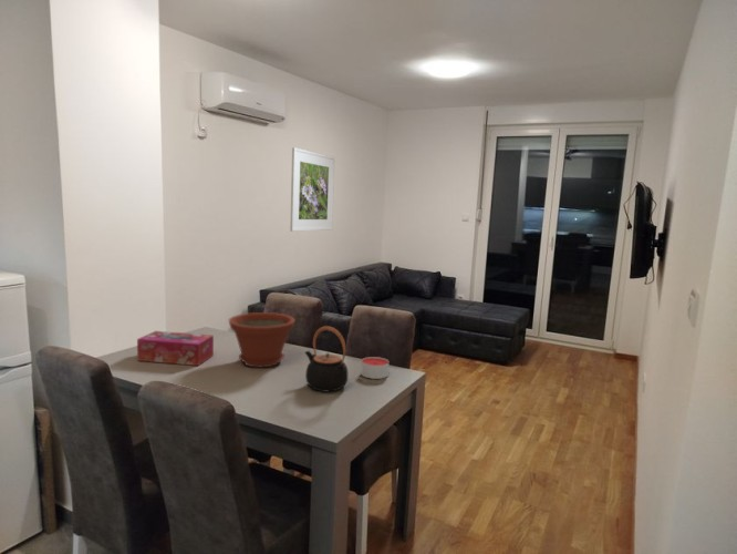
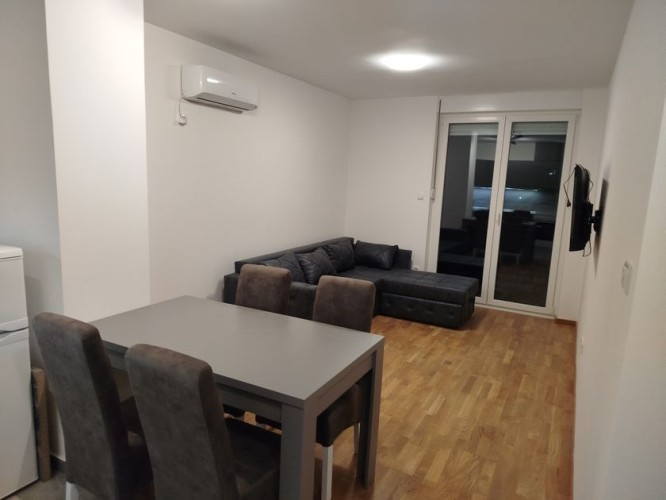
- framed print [289,146,336,233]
- candle [360,356,390,380]
- plant pot [228,311,297,369]
- tissue box [136,330,215,367]
- teapot [303,325,349,392]
